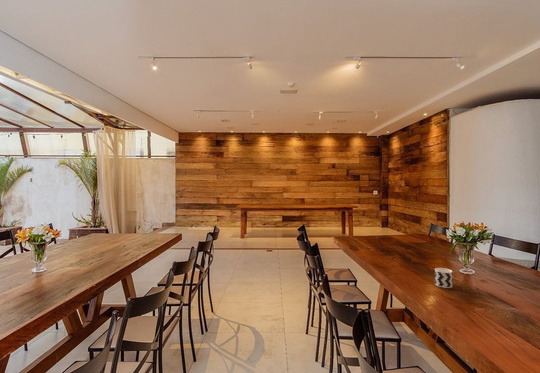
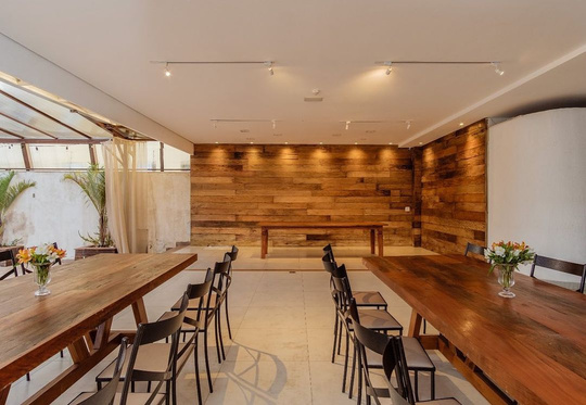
- cup [434,267,454,289]
